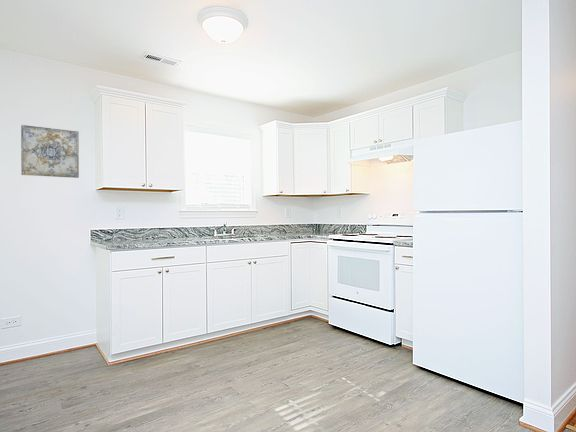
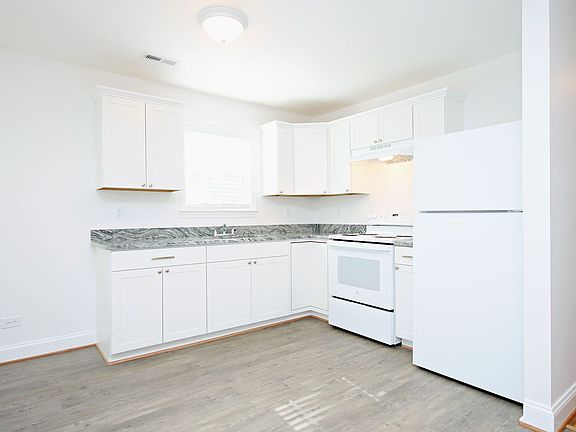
- wall art [20,124,80,179]
